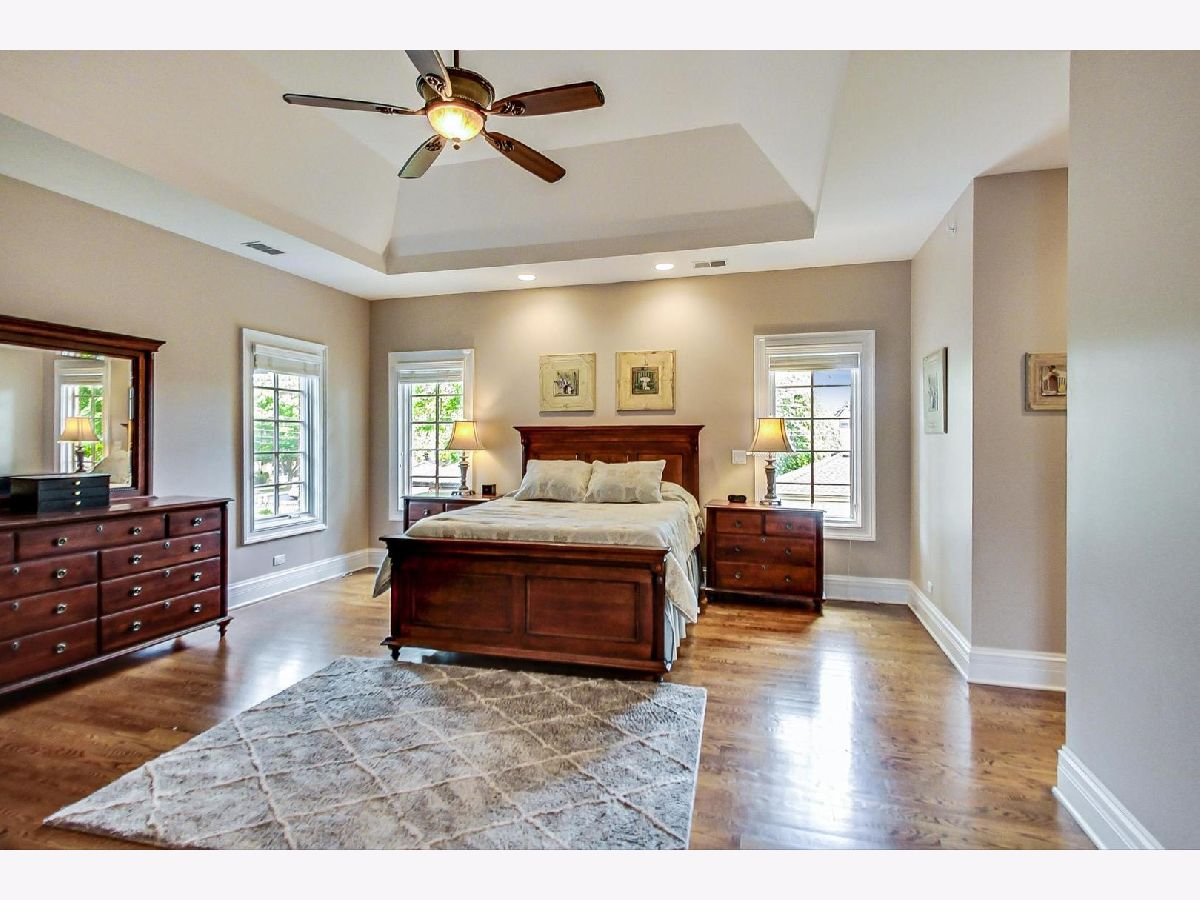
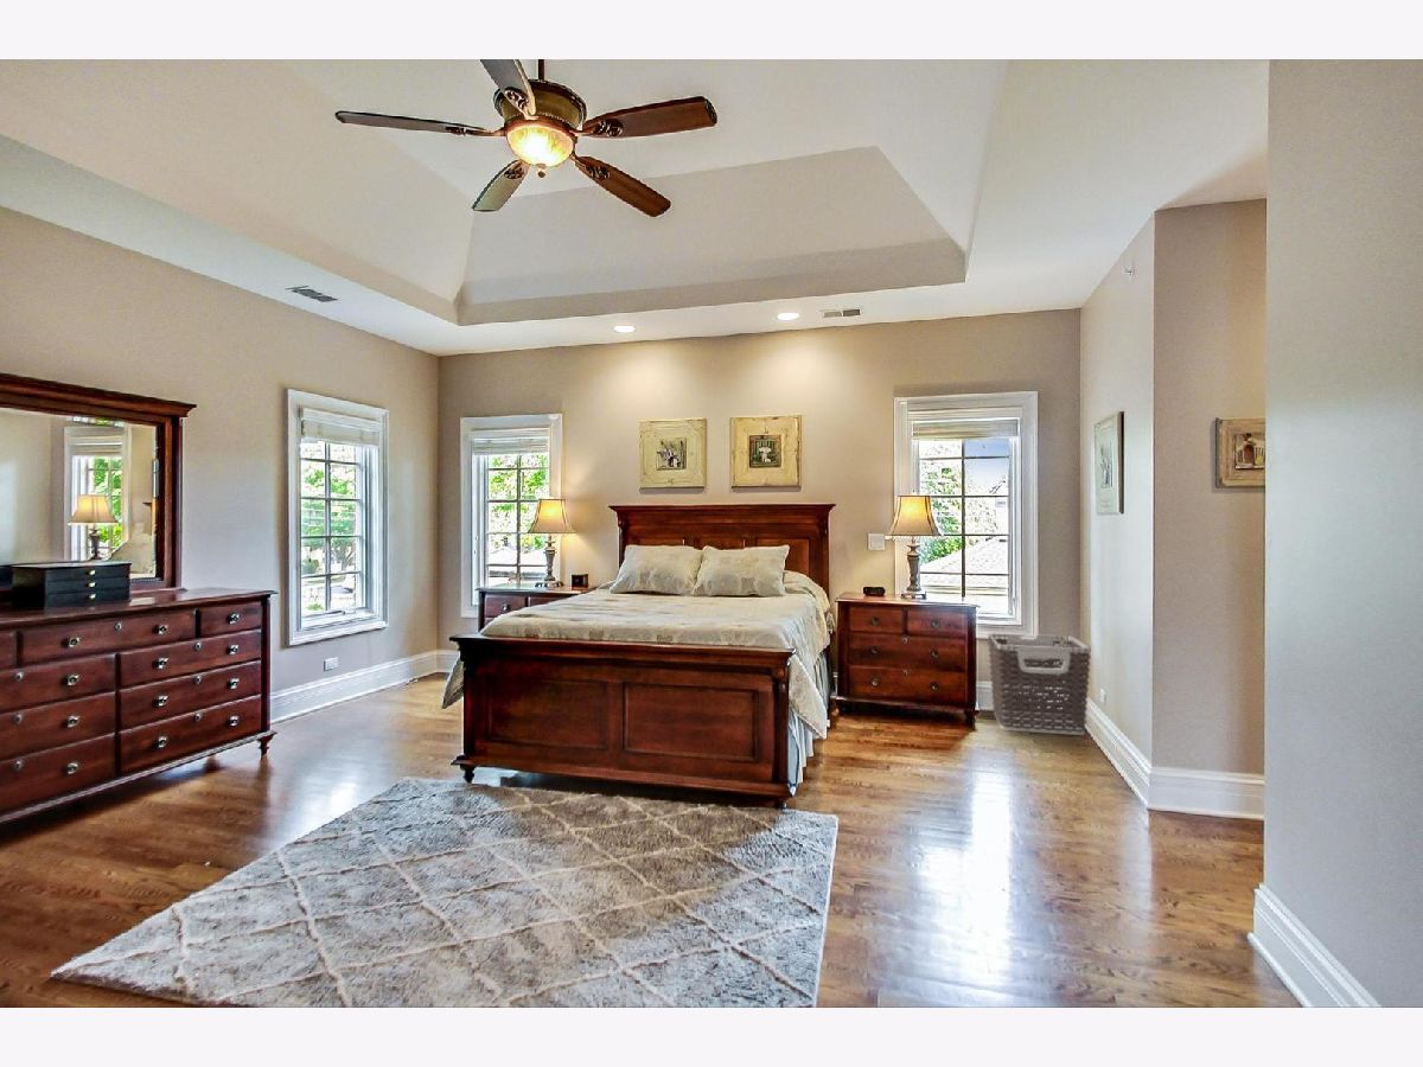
+ clothes hamper [987,632,1092,736]
